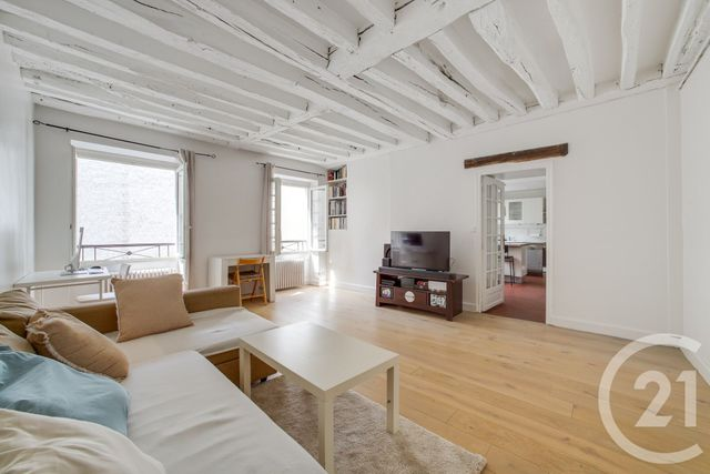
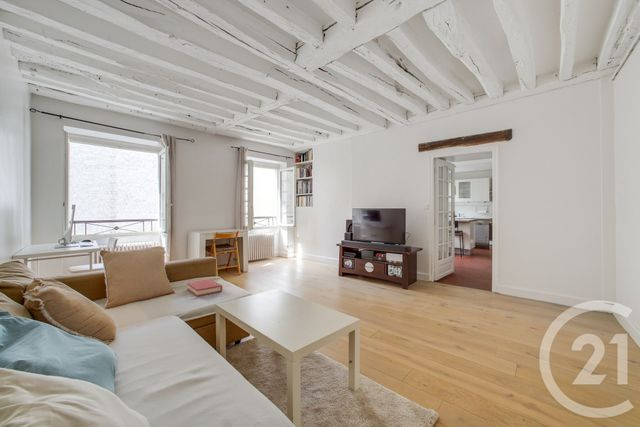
+ hardback book [186,278,223,297]
